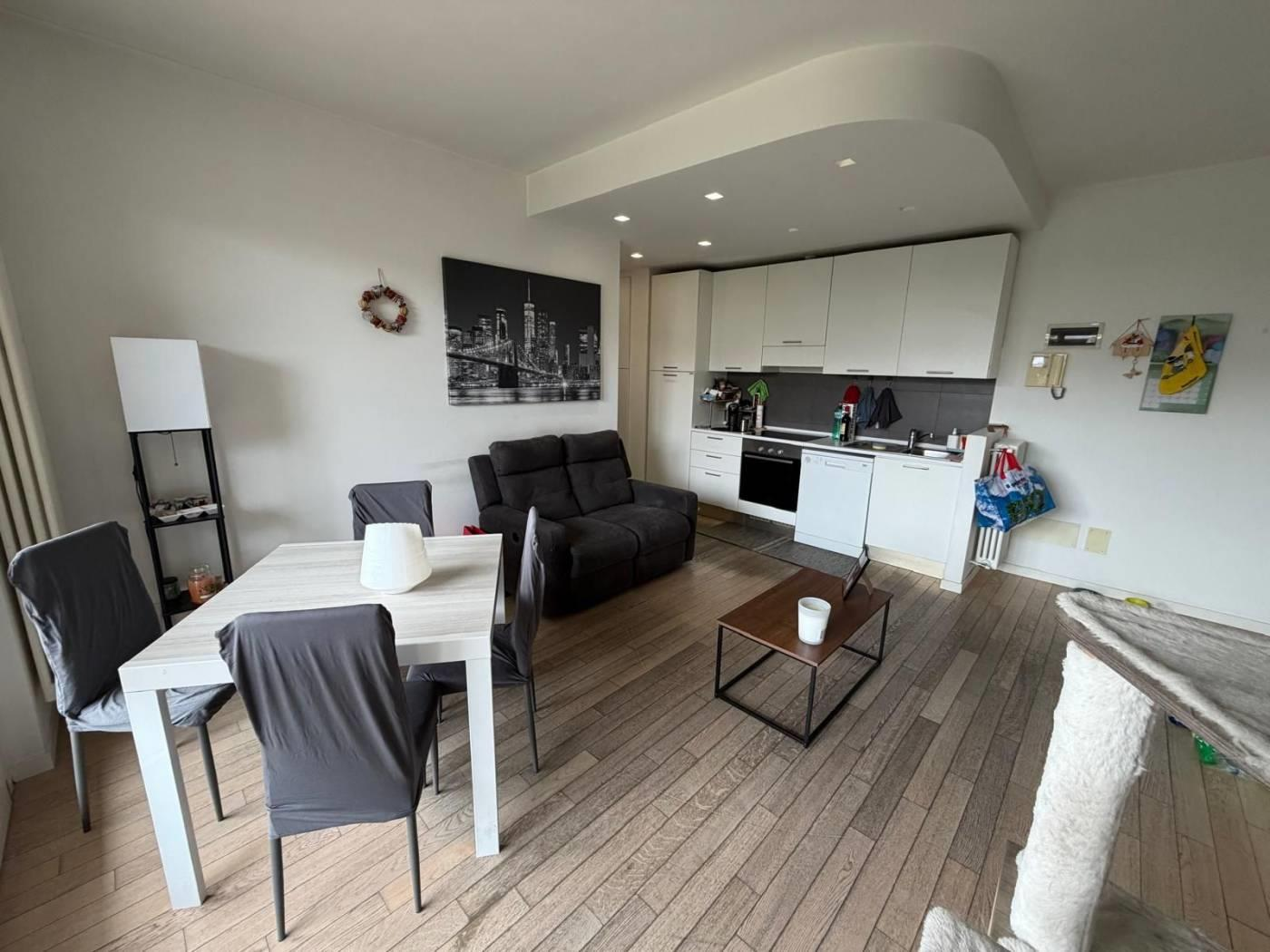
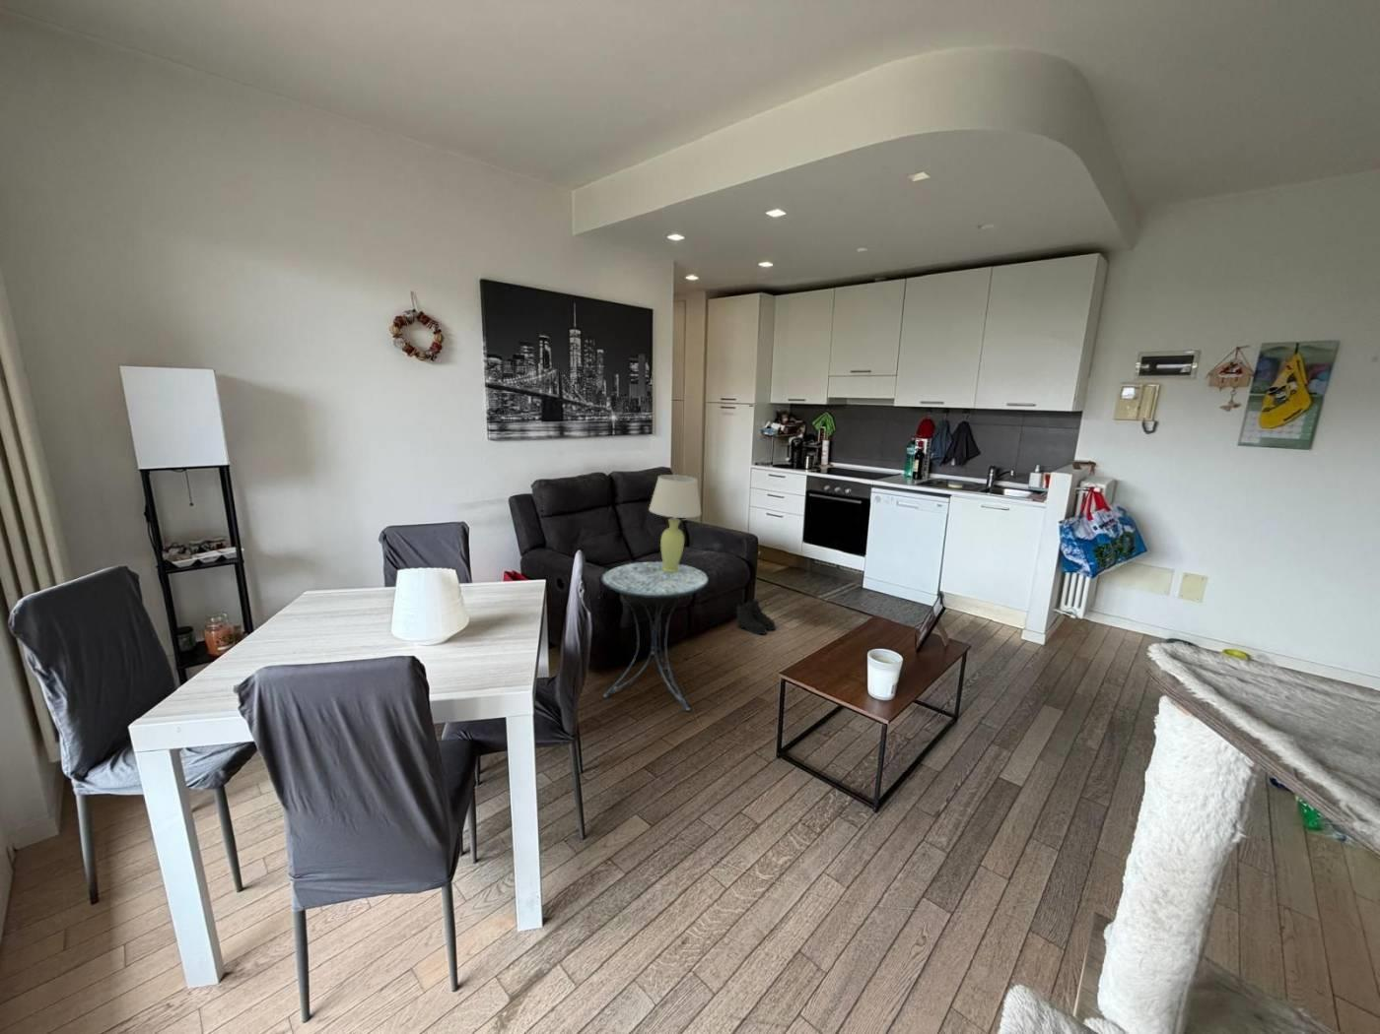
+ side table [600,560,710,713]
+ boots [736,597,777,635]
+ table lamp [648,474,702,573]
